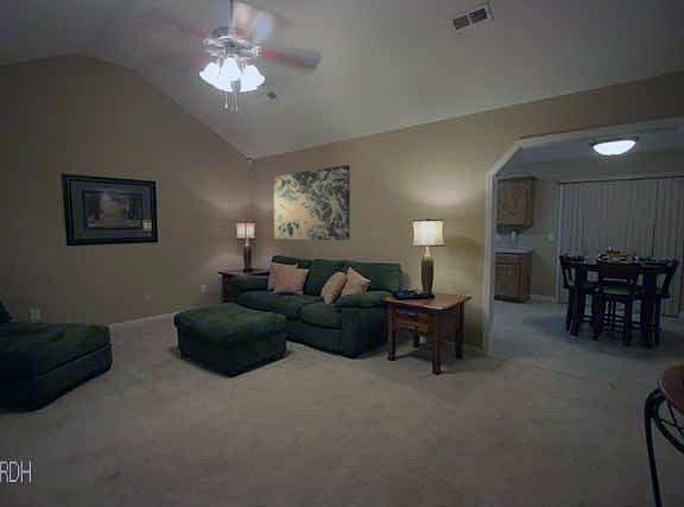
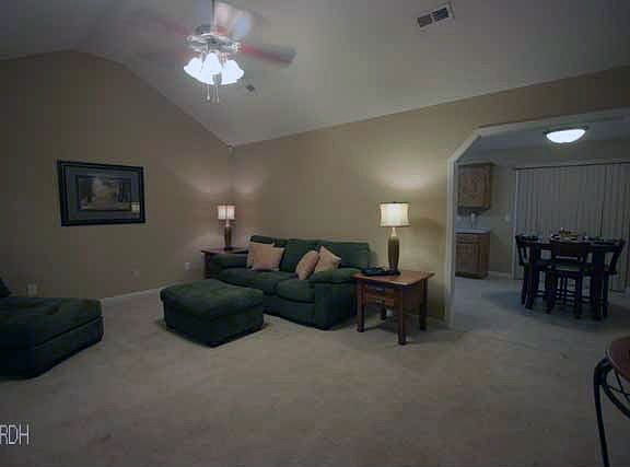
- wall art [273,164,350,241]
